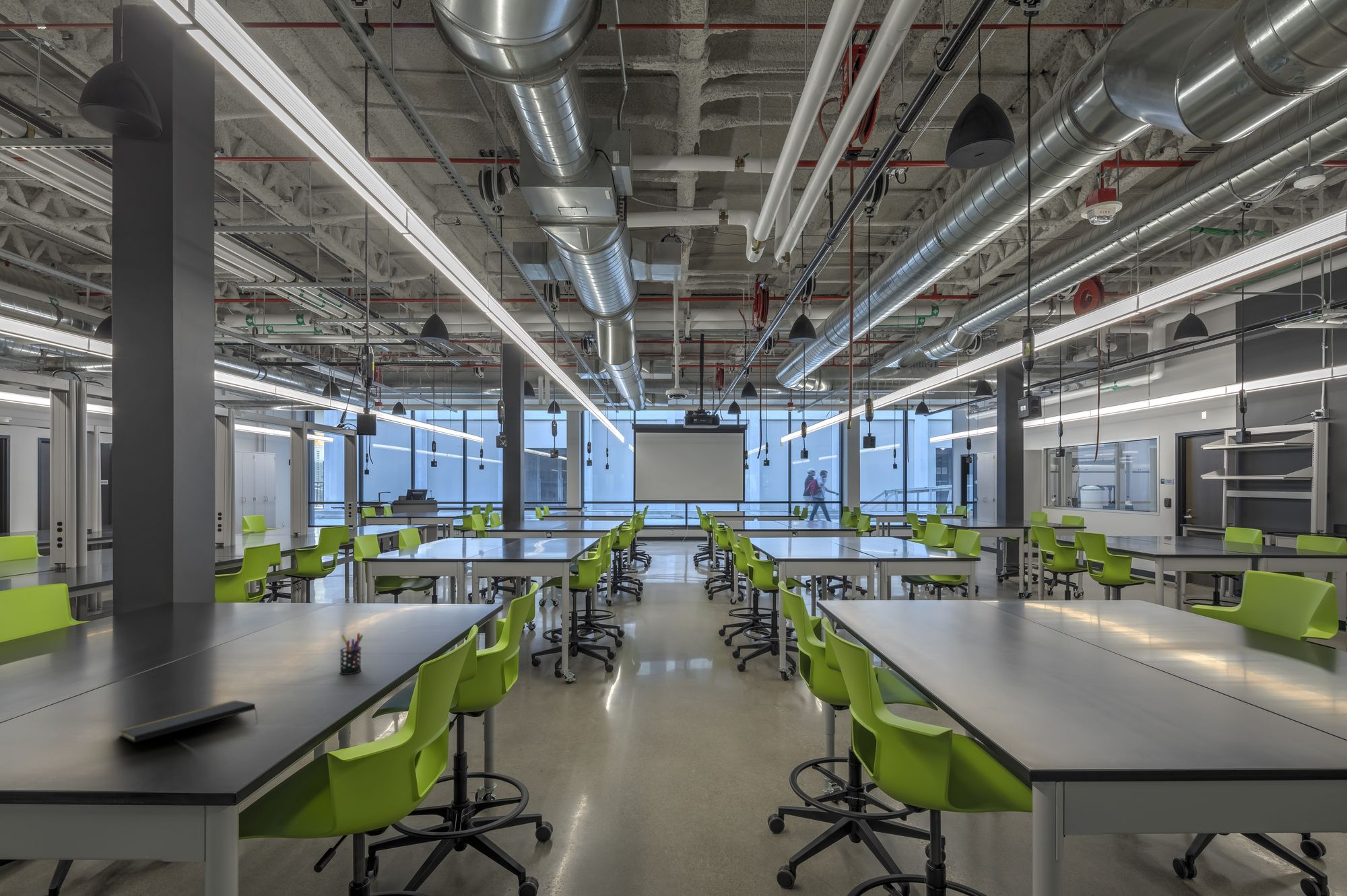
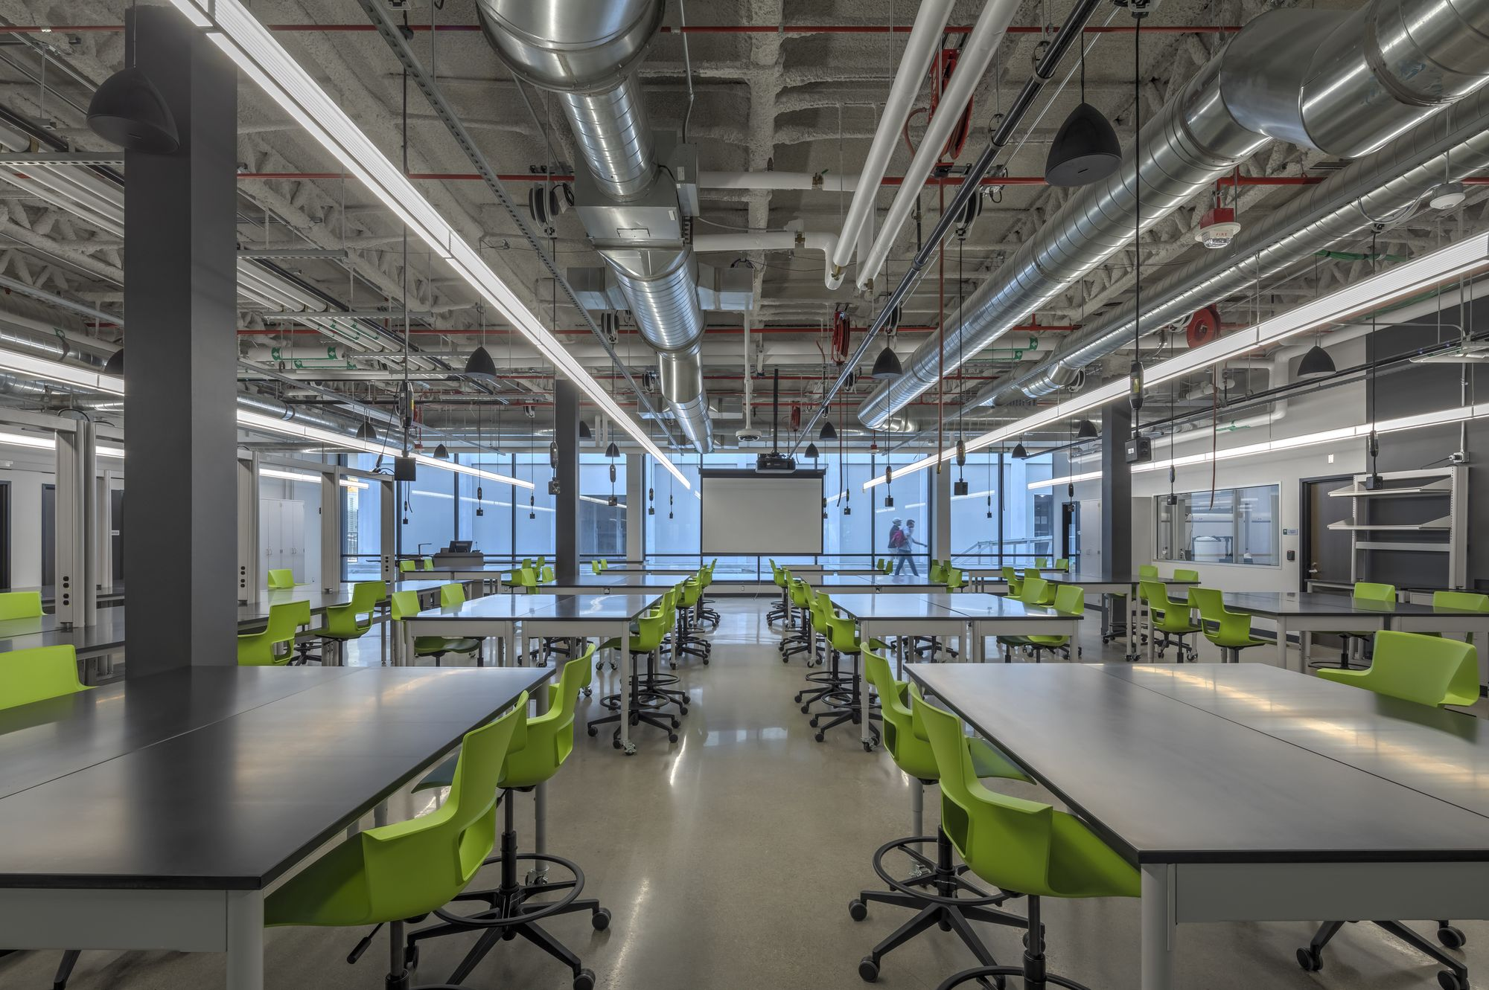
- notepad [119,699,259,743]
- pen holder [339,632,364,675]
